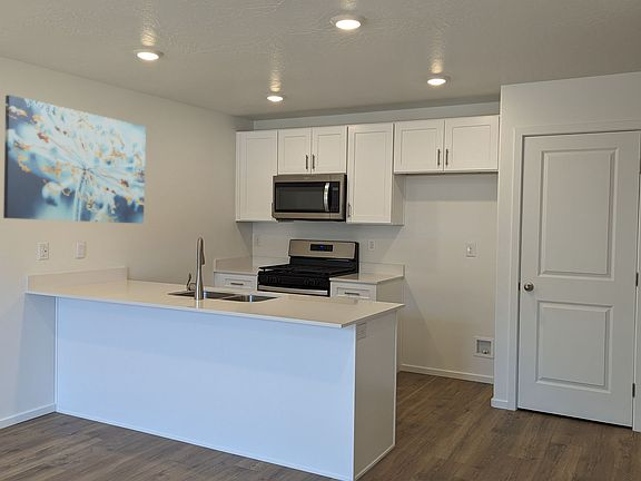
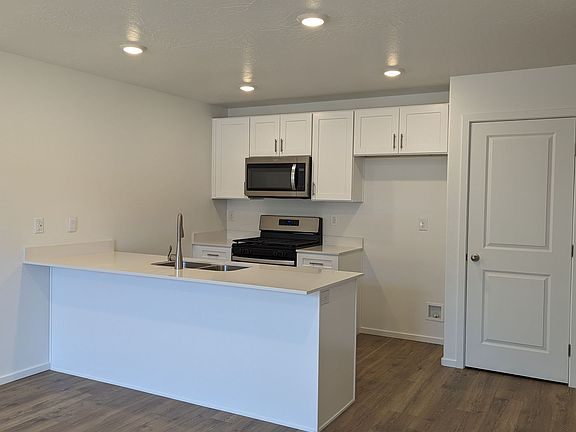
- wall art [2,94,147,225]
